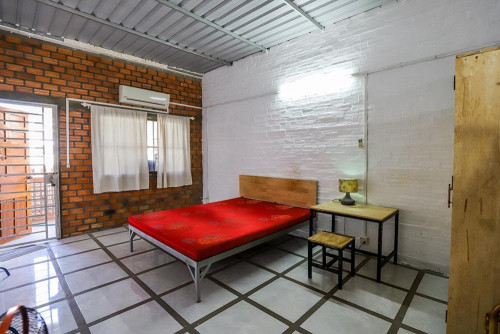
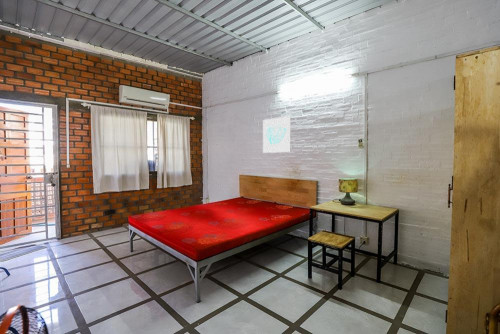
+ wall art [262,115,291,154]
